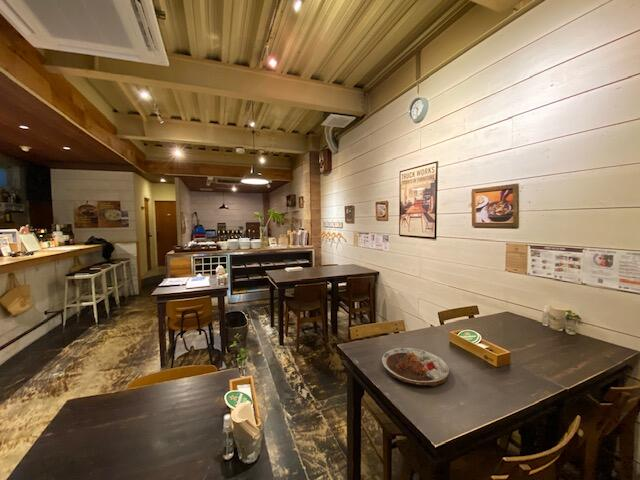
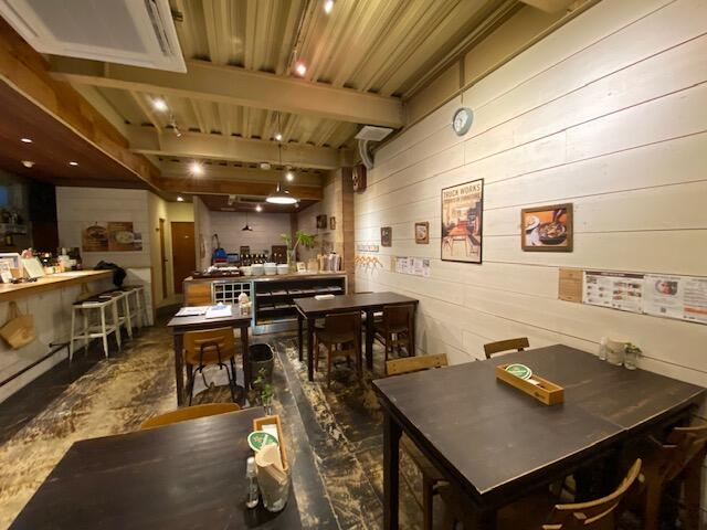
- plate [381,347,450,387]
